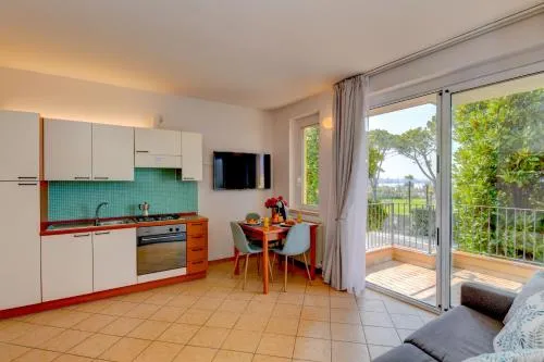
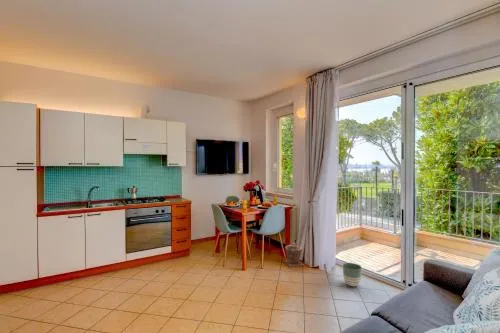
+ planter [342,262,363,287]
+ plant pot [283,244,305,267]
